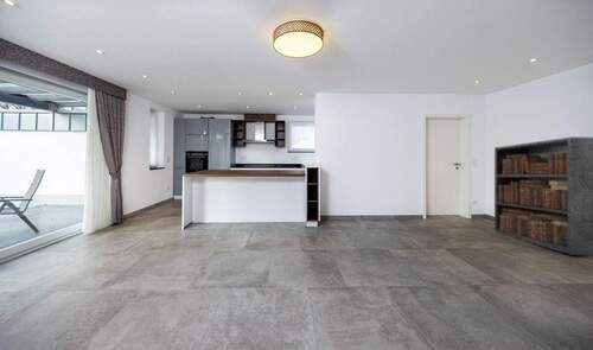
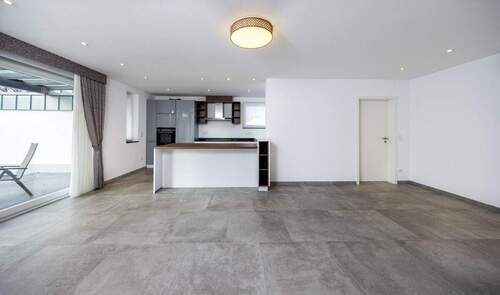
- bookcase [493,136,593,256]
